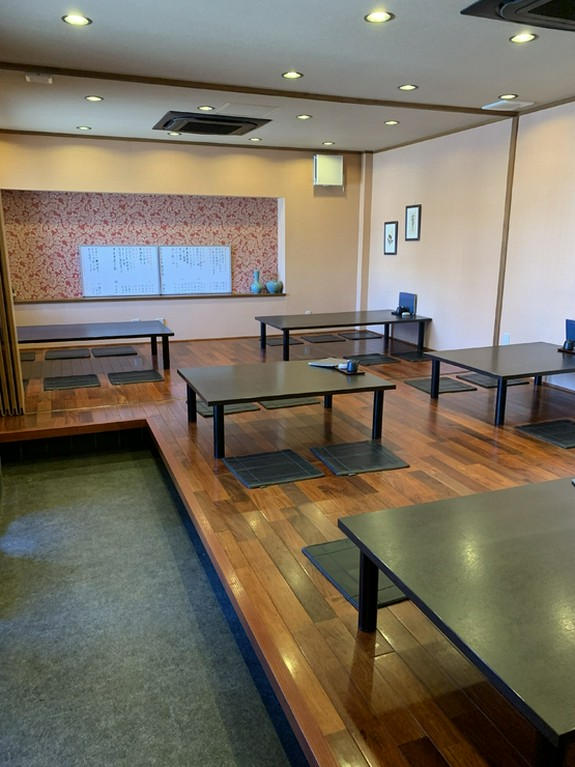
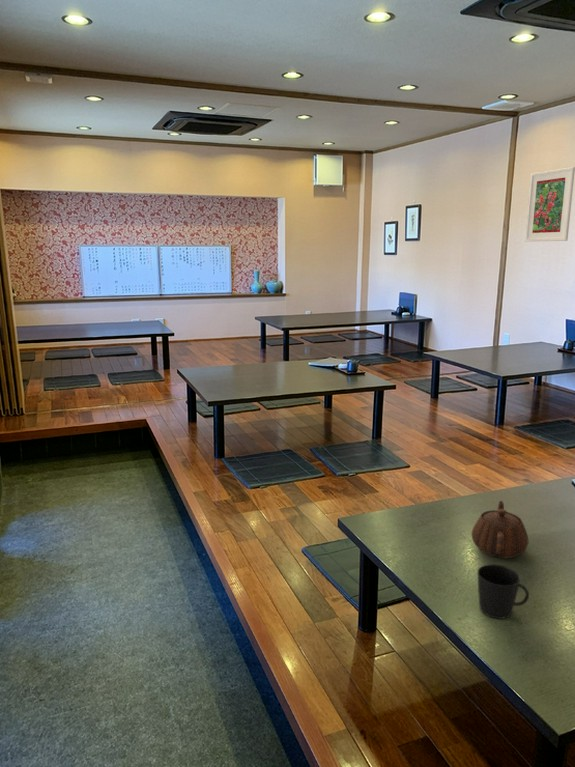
+ cup [477,563,530,620]
+ teapot [470,500,529,559]
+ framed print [524,166,575,243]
